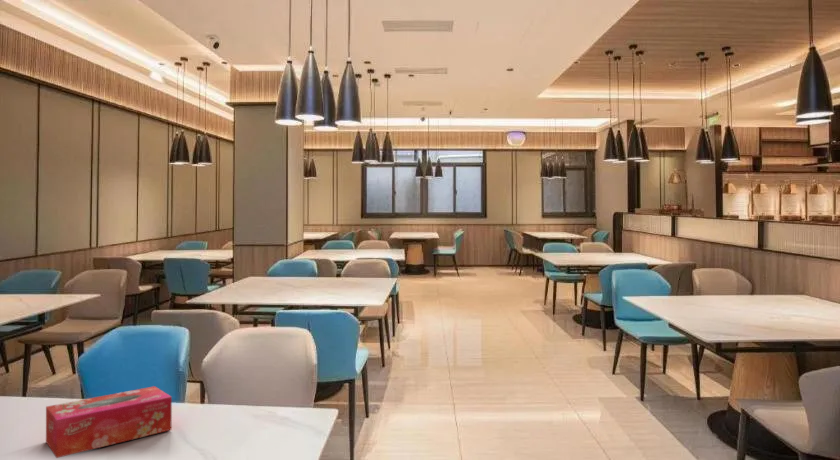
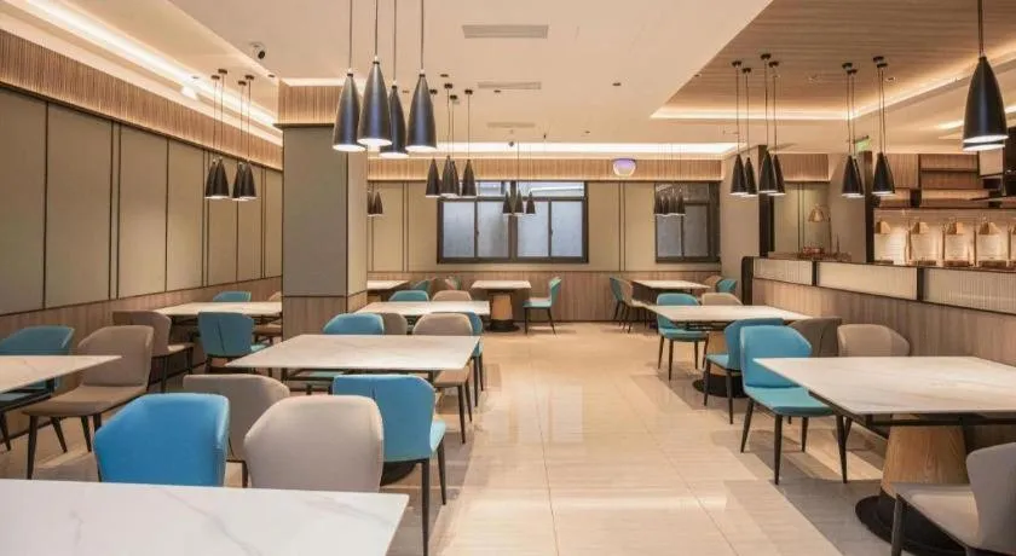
- tissue box [45,385,173,459]
